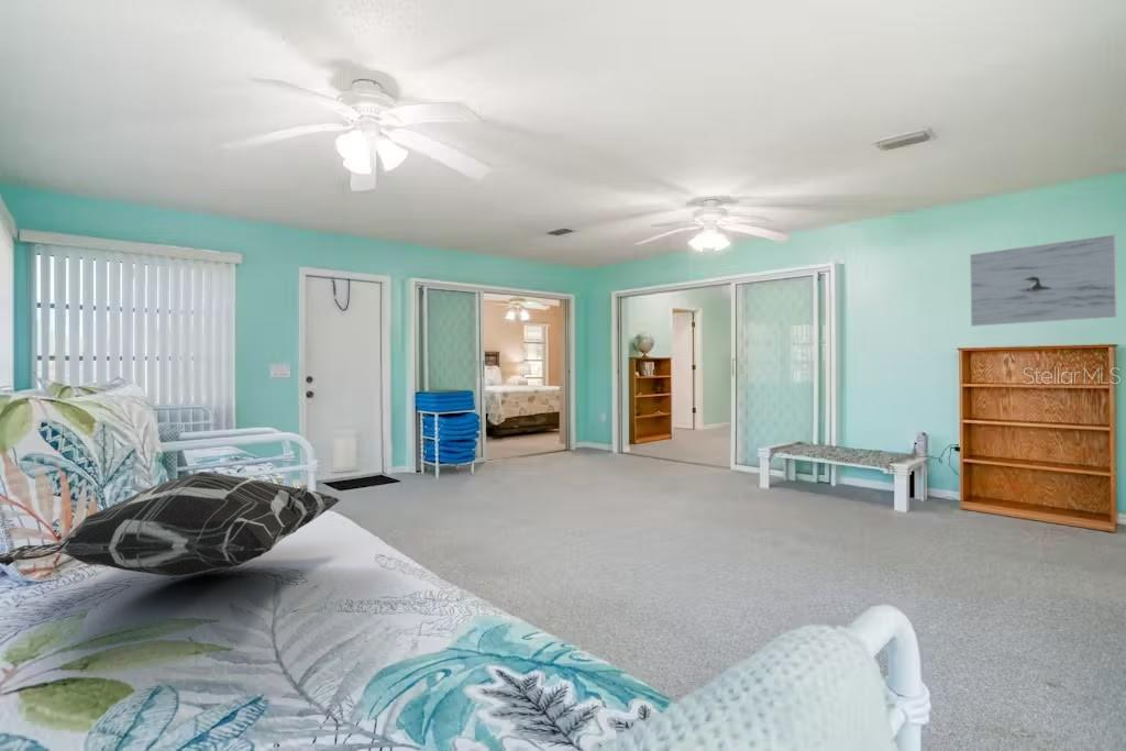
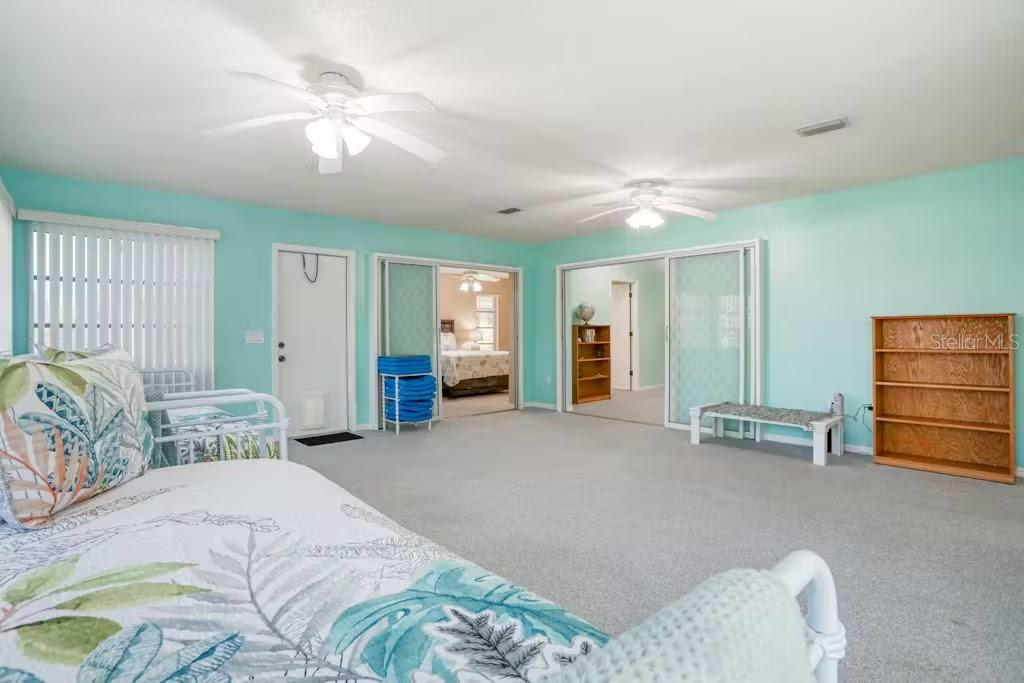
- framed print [969,233,1118,328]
- decorative pillow [0,471,341,578]
